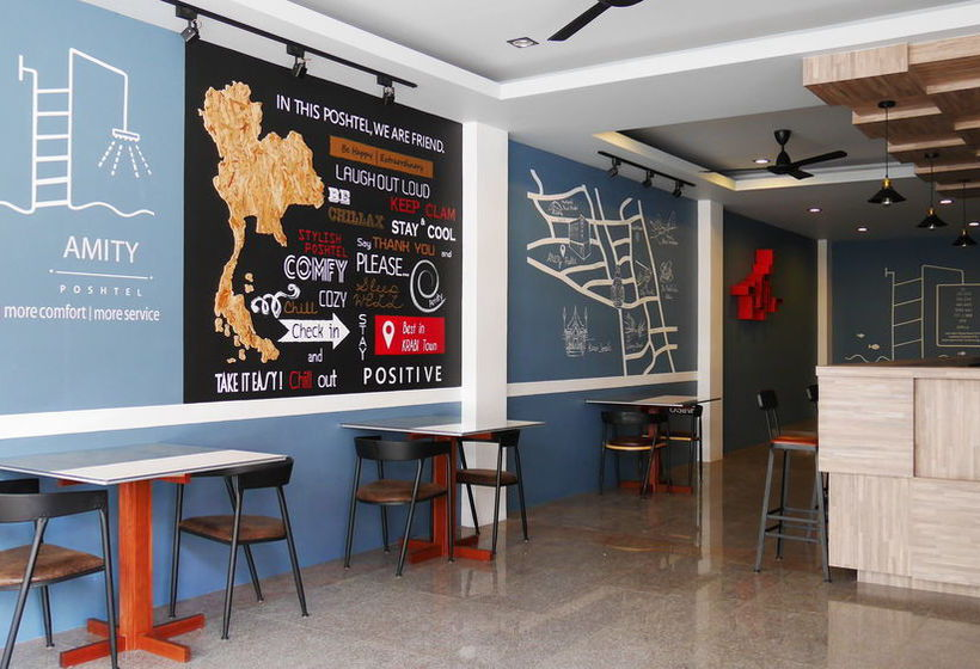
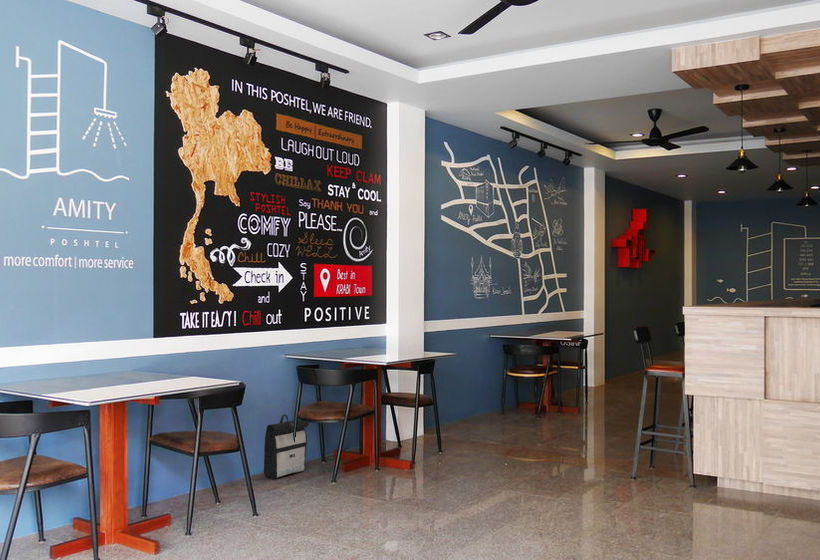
+ backpack [263,413,310,479]
